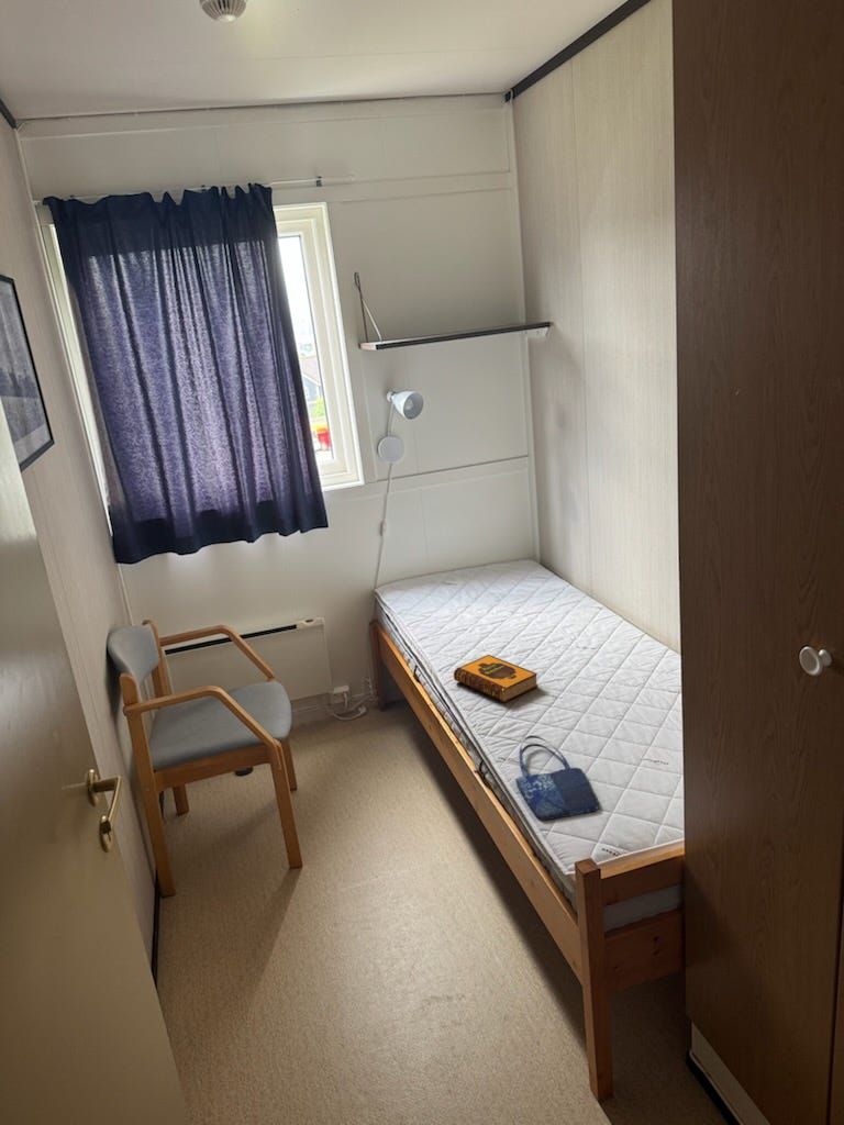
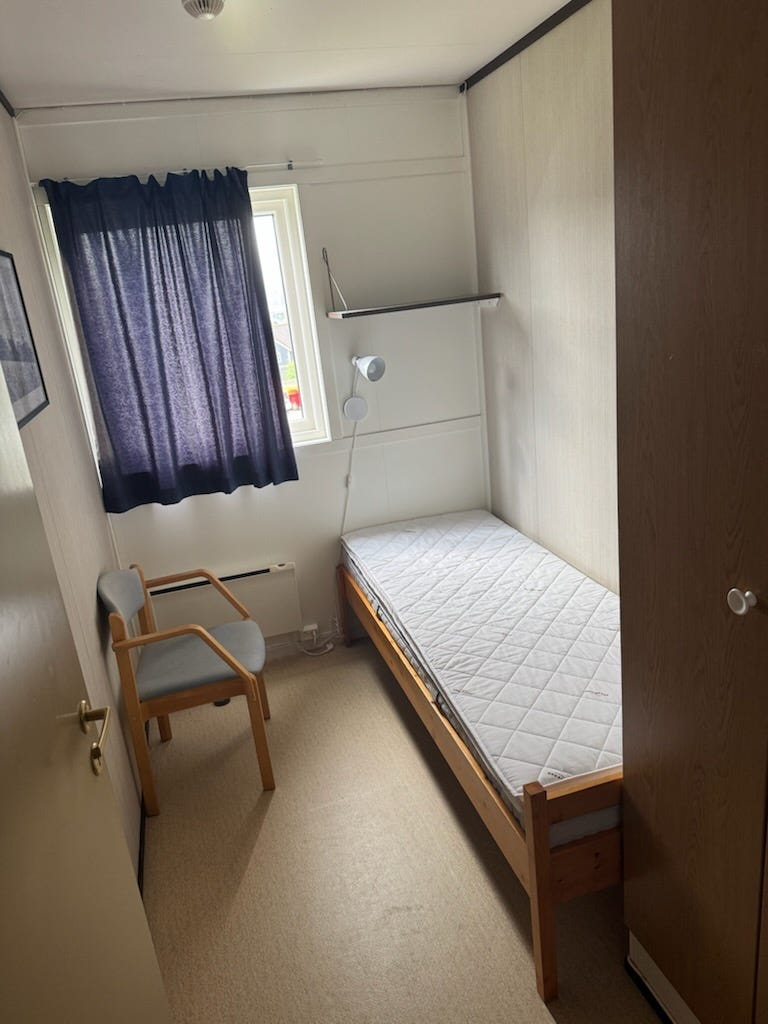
- shopping bag [514,734,600,822]
- hardback book [453,654,540,703]
